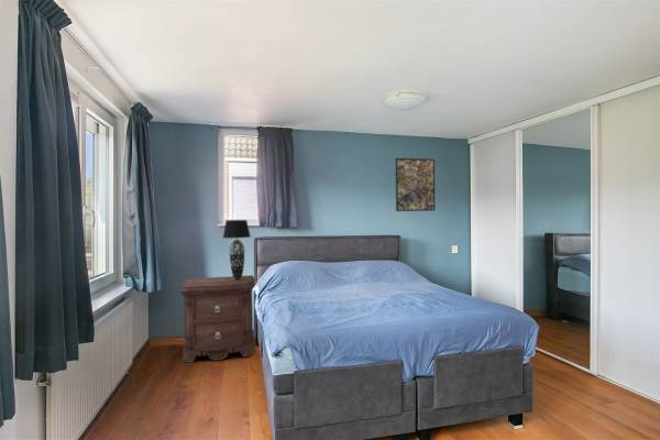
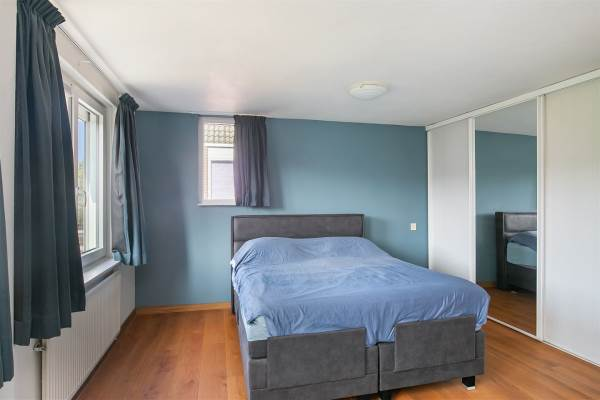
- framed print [395,157,436,212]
- table lamp [222,219,252,280]
- nightstand [178,274,256,364]
